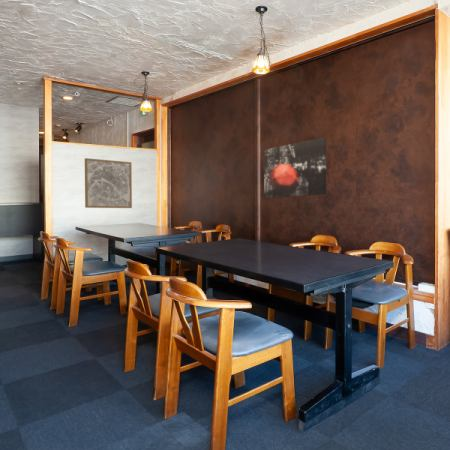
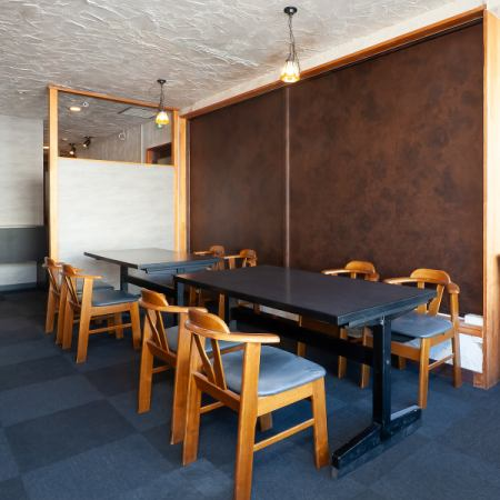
- wall art [84,157,133,209]
- wall art [263,137,327,199]
